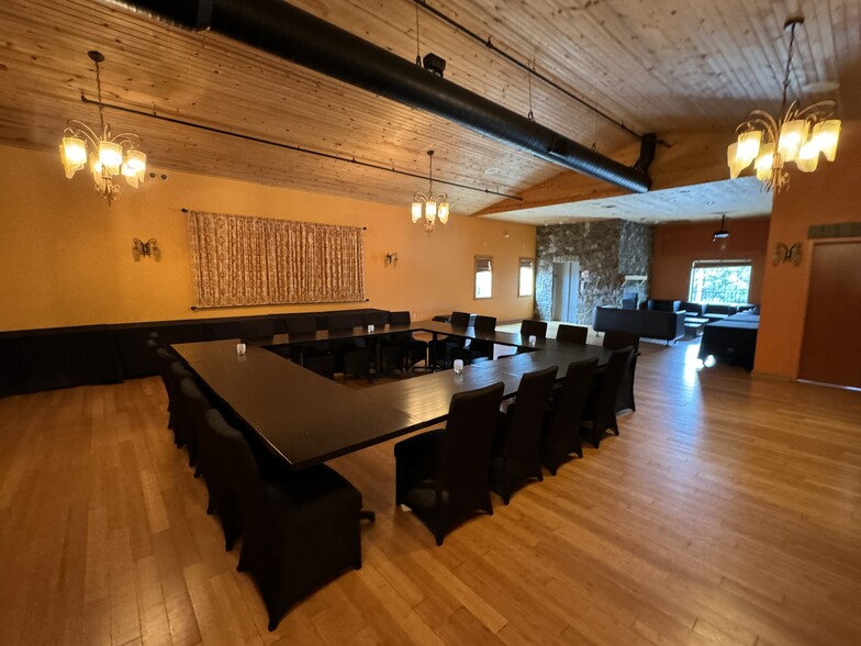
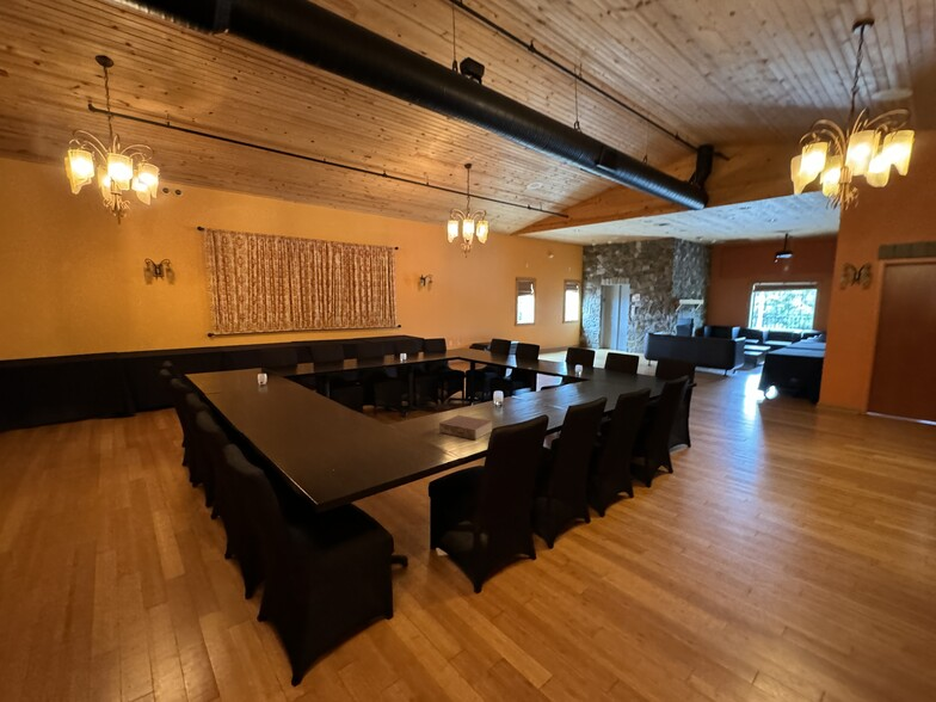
+ book [438,414,493,441]
